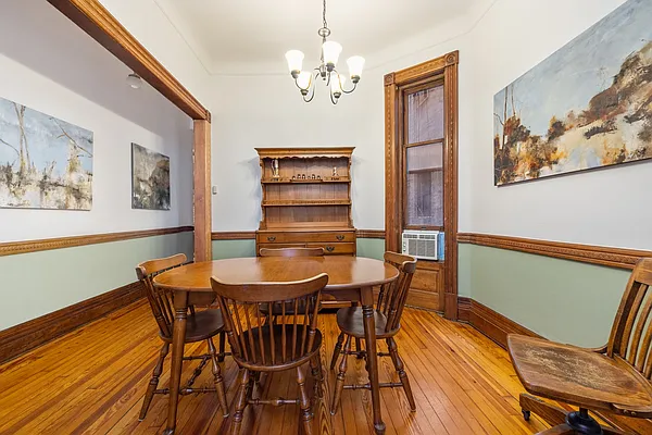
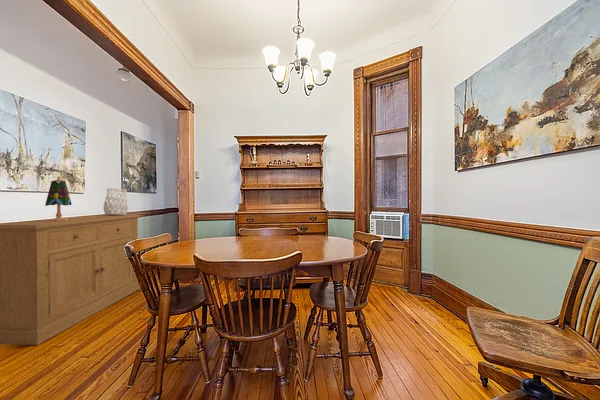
+ table lamp [44,176,72,221]
+ sideboard [0,214,142,346]
+ vase [103,187,129,215]
